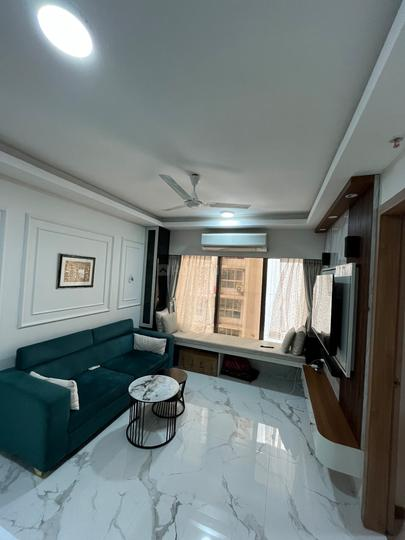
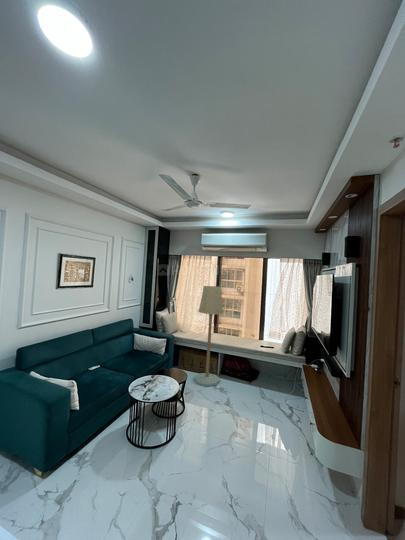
+ floor lamp [193,285,224,387]
